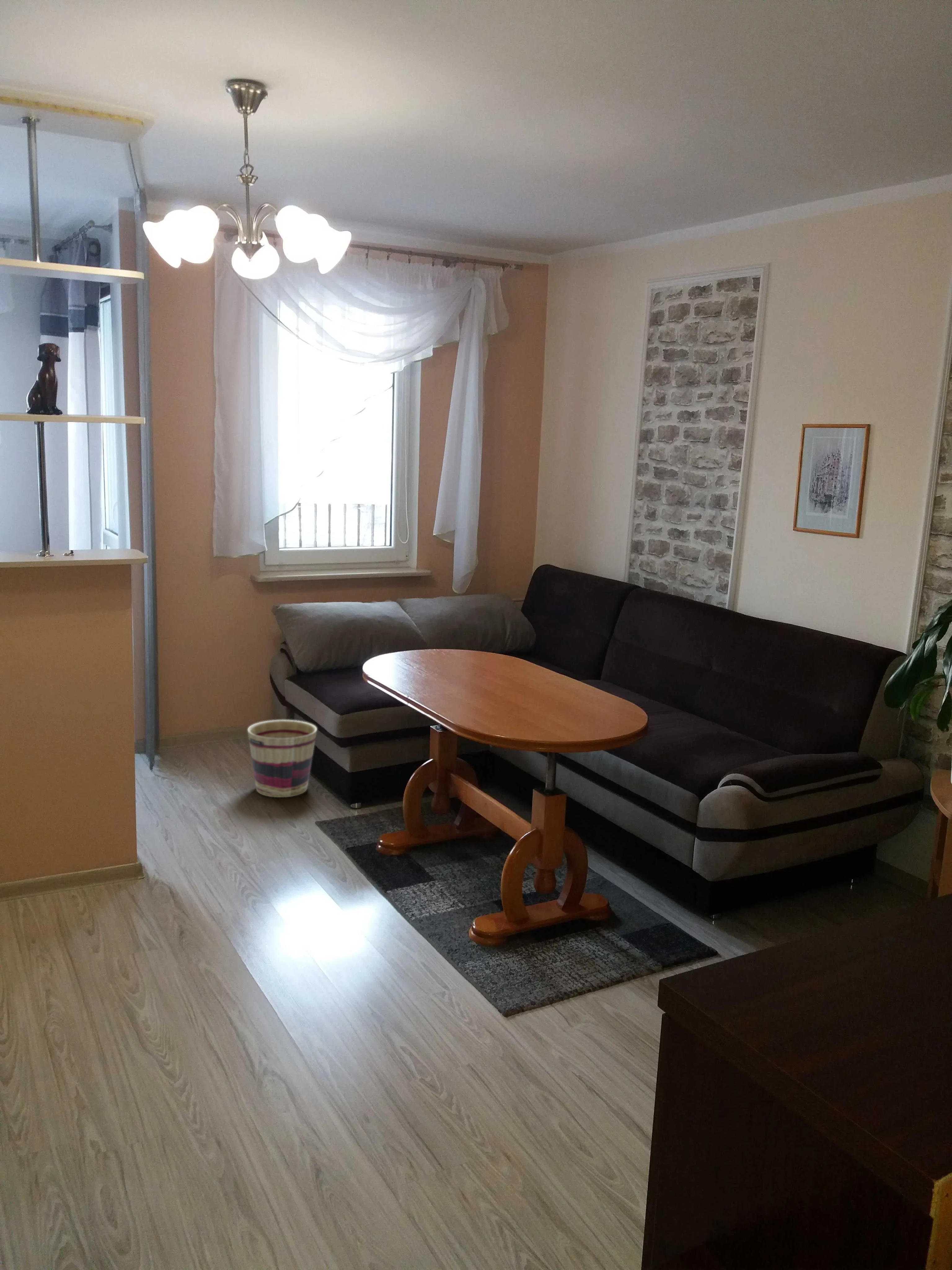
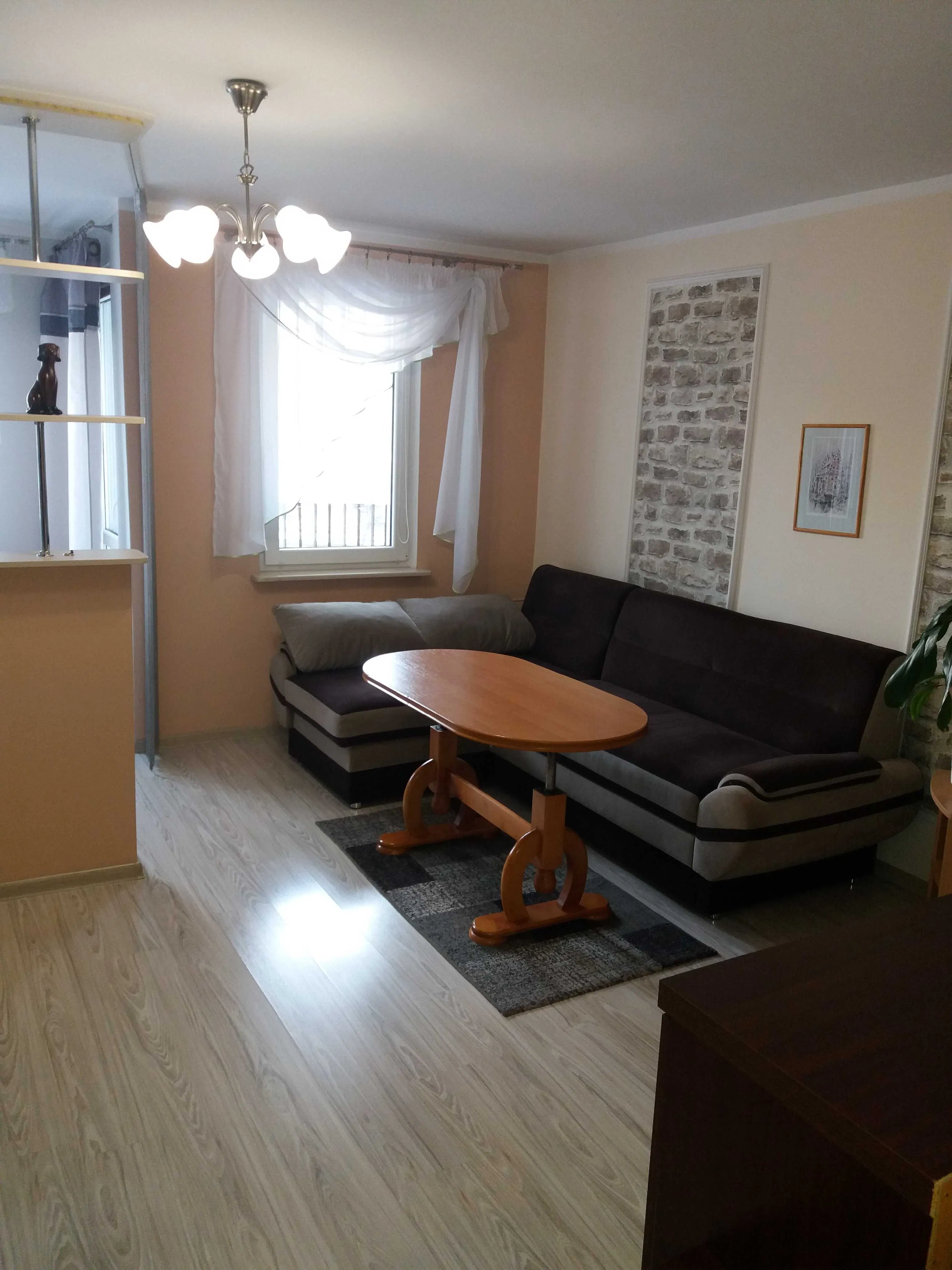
- basket [247,719,317,798]
